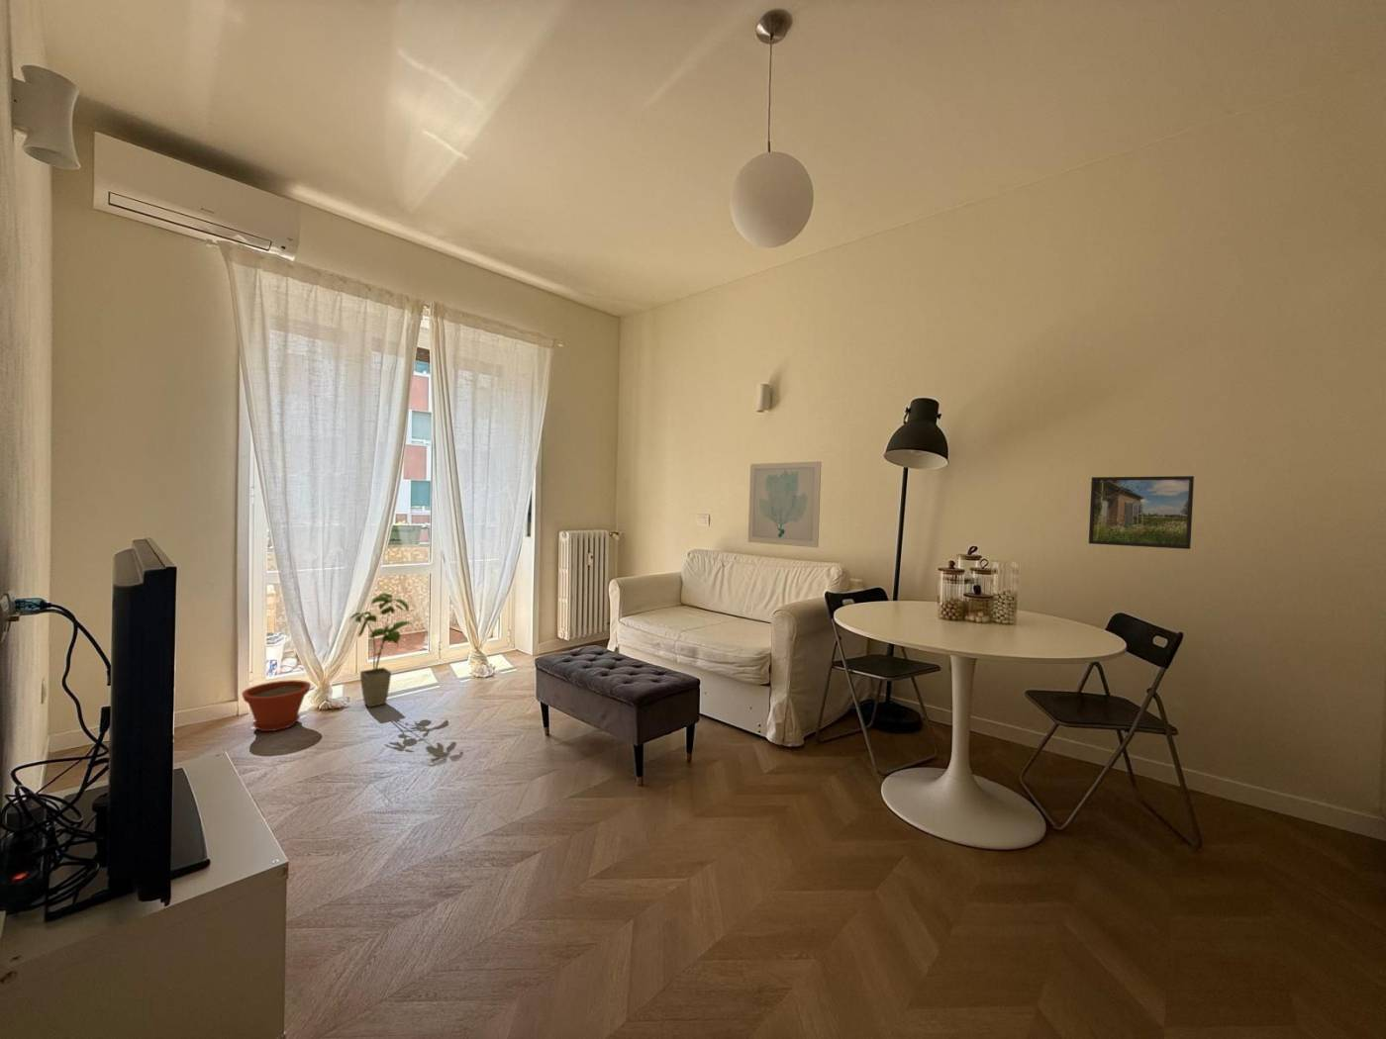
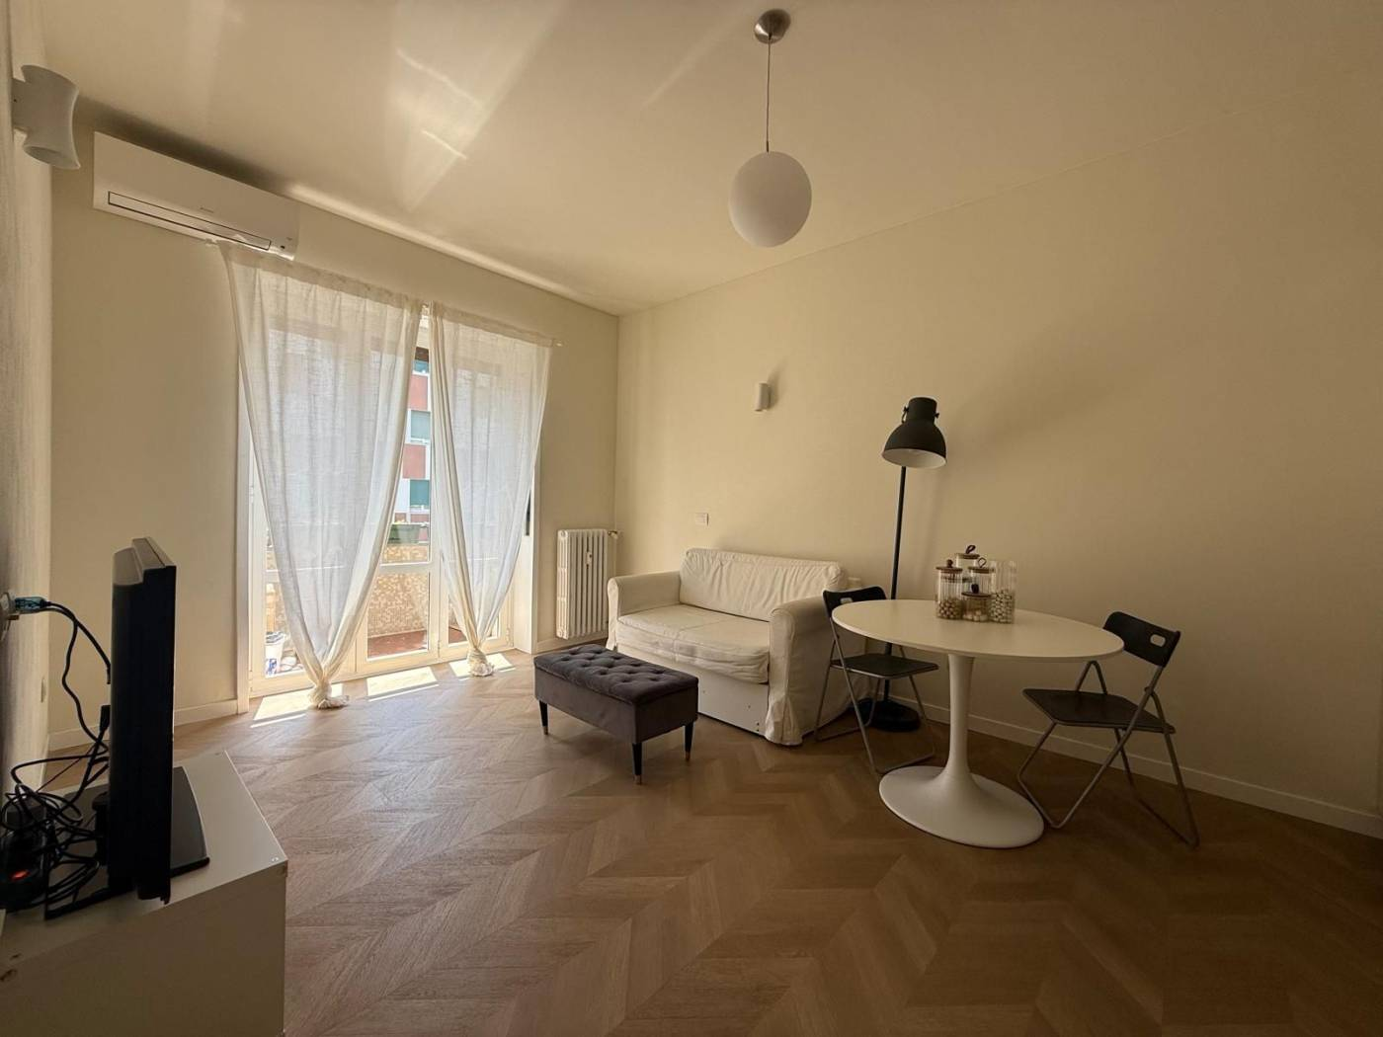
- wall art [748,461,823,548]
- house plant [347,592,413,708]
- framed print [1088,475,1195,550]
- plant pot [241,679,312,732]
